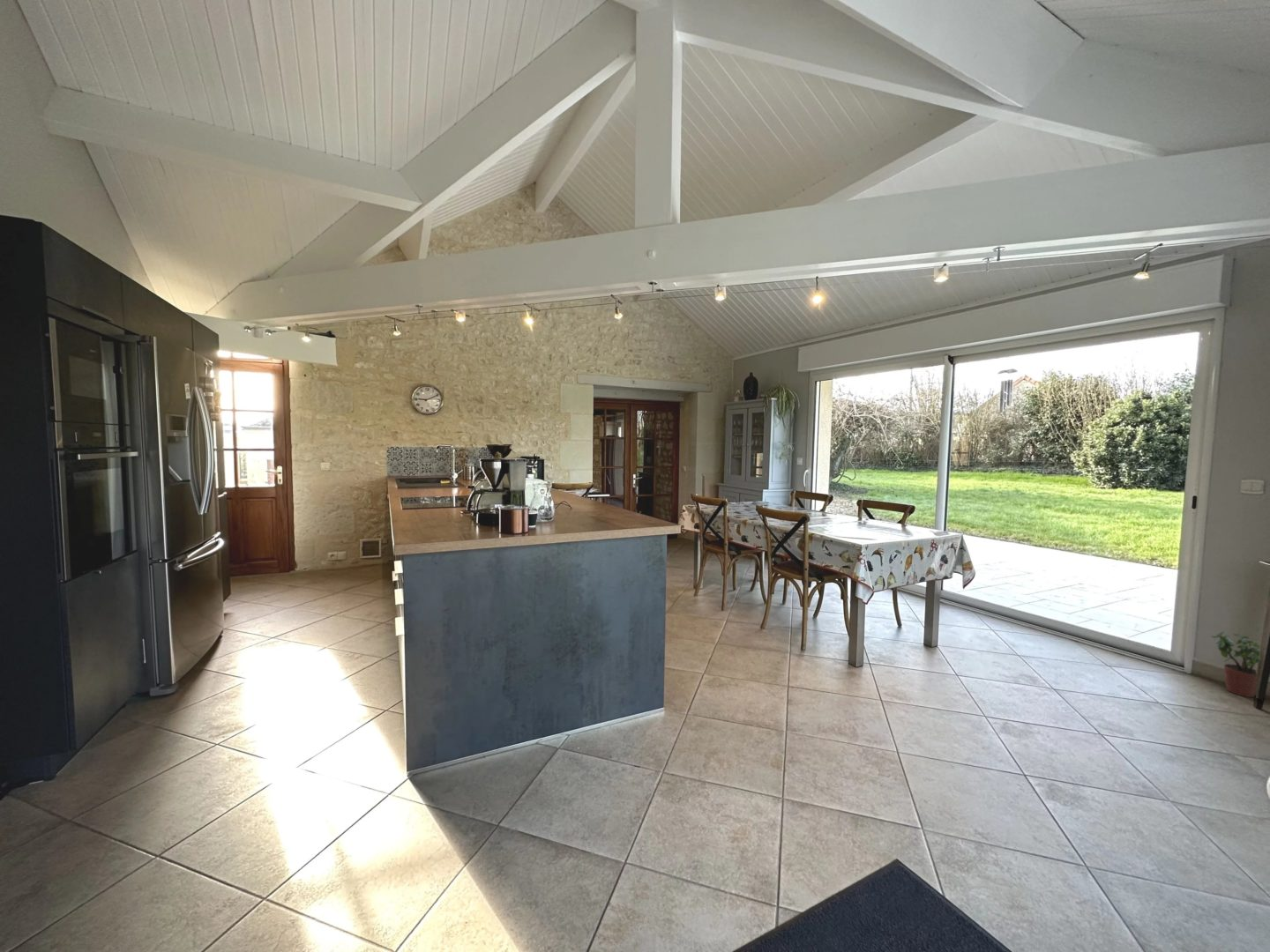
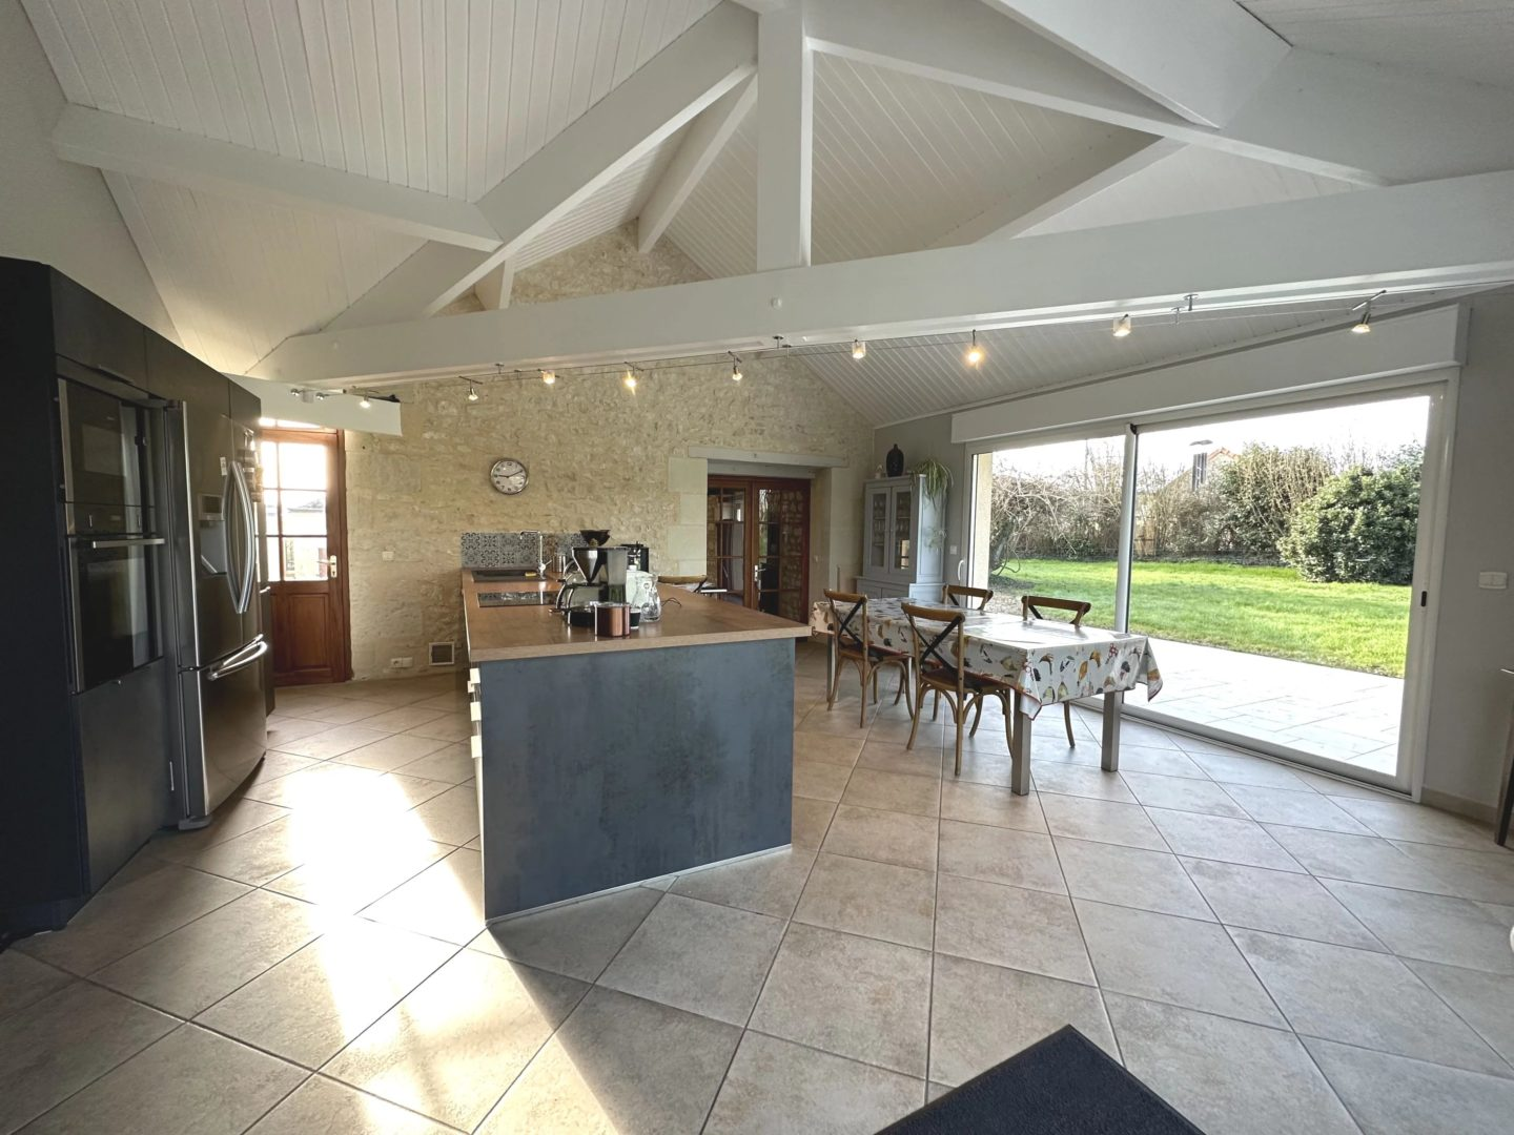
- potted plant [1210,630,1262,698]
